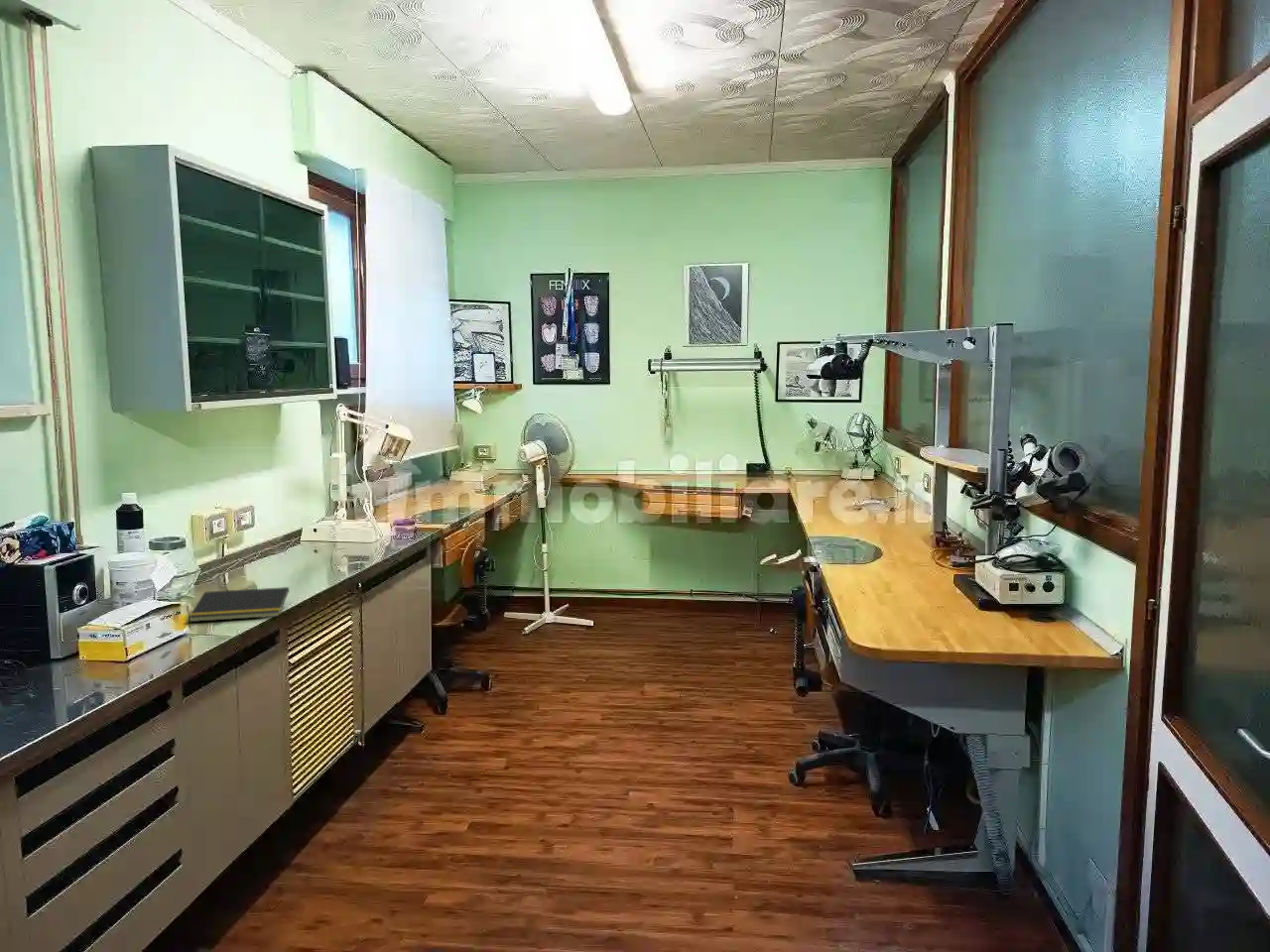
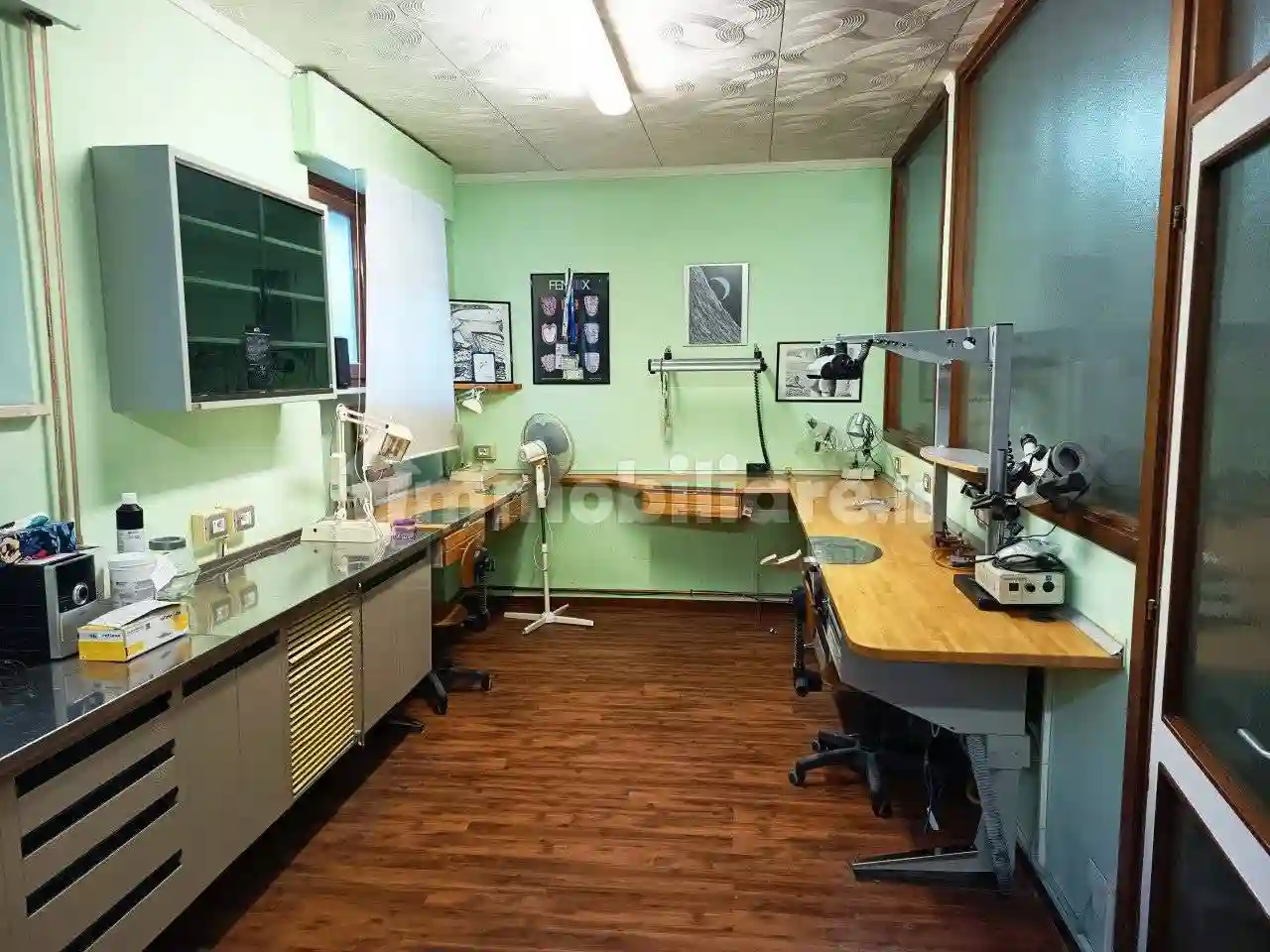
- notepad [188,586,290,623]
